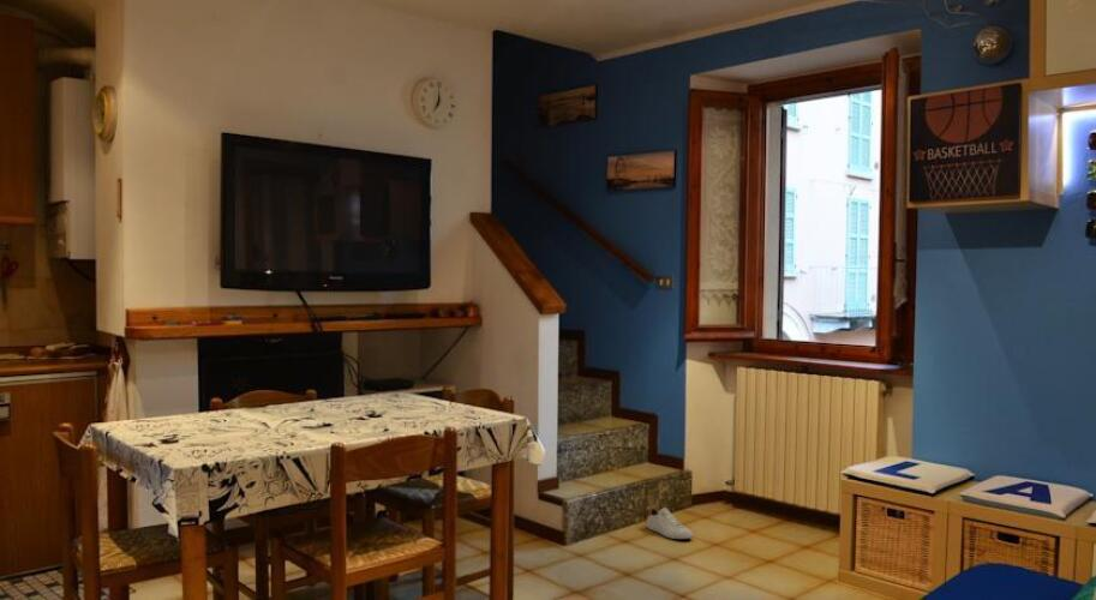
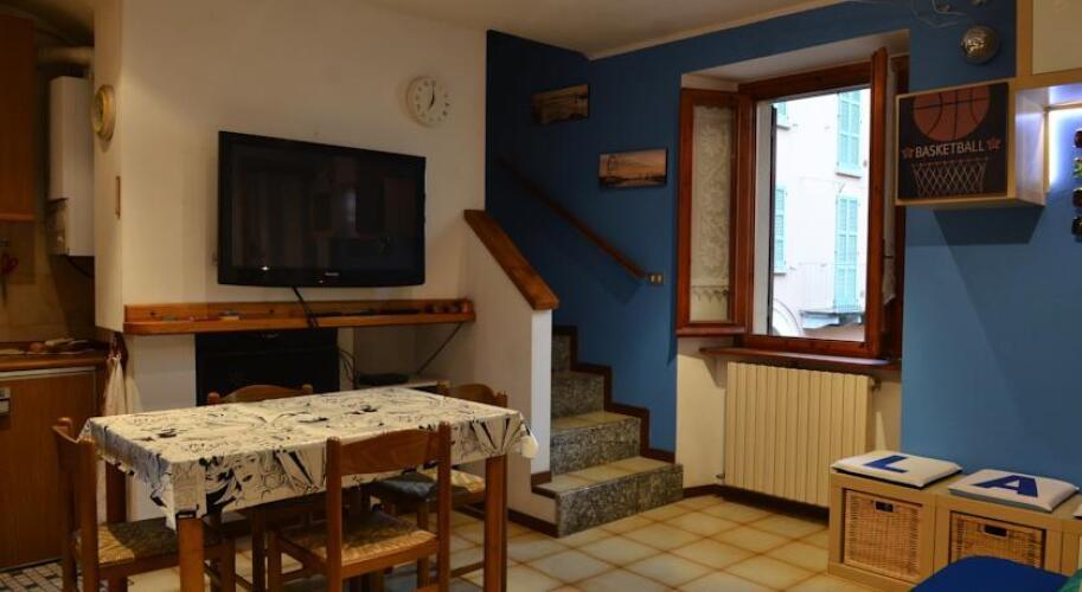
- shoe [646,506,694,540]
